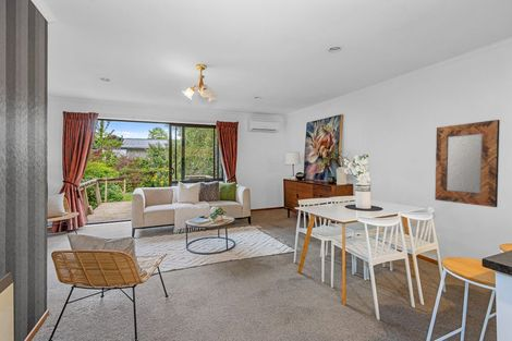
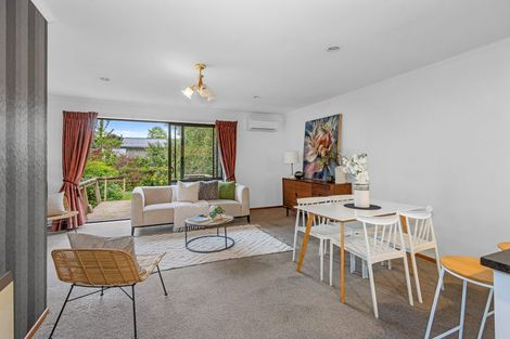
- home mirror [434,119,501,208]
